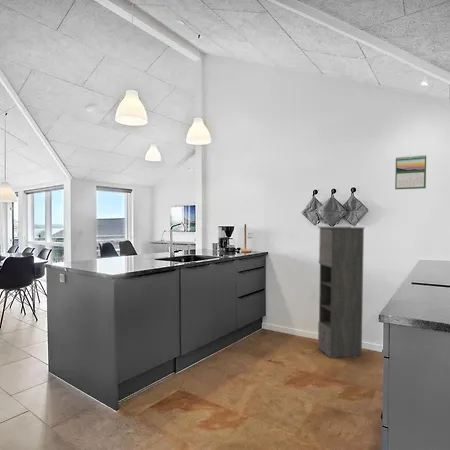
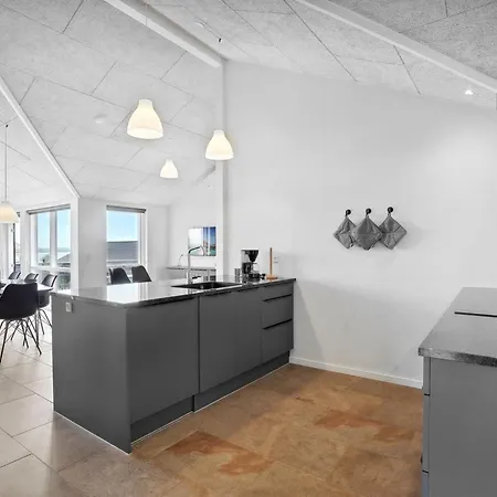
- storage cabinet [317,226,365,359]
- calendar [394,154,427,190]
